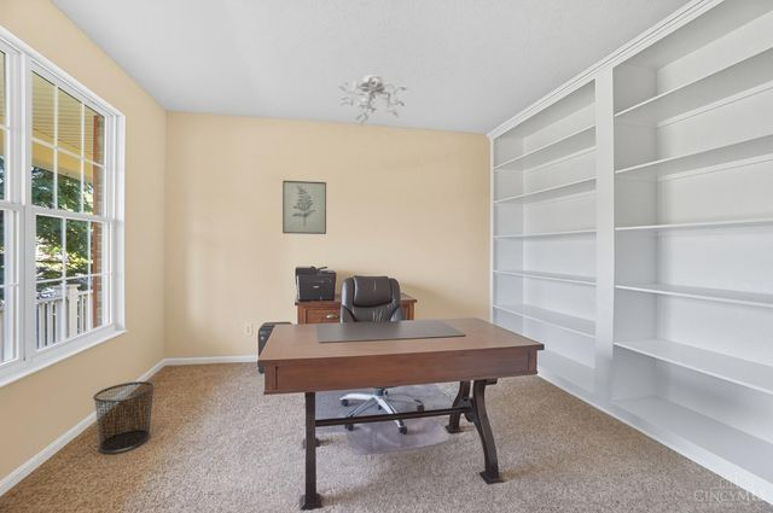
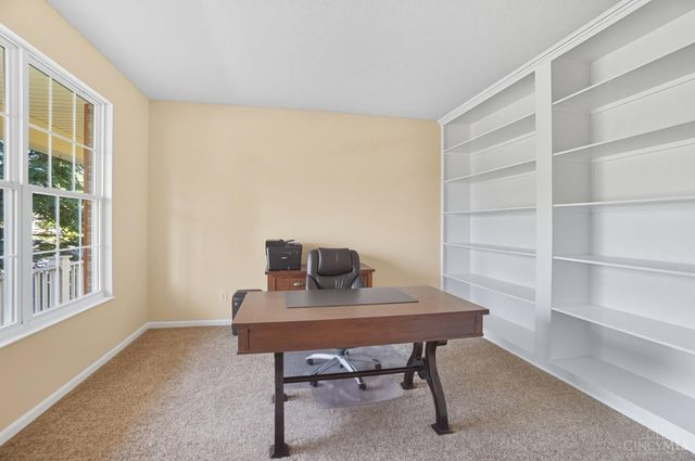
- wall art [281,180,327,235]
- ceiling light fixture [336,74,409,127]
- waste bin [92,380,156,455]
